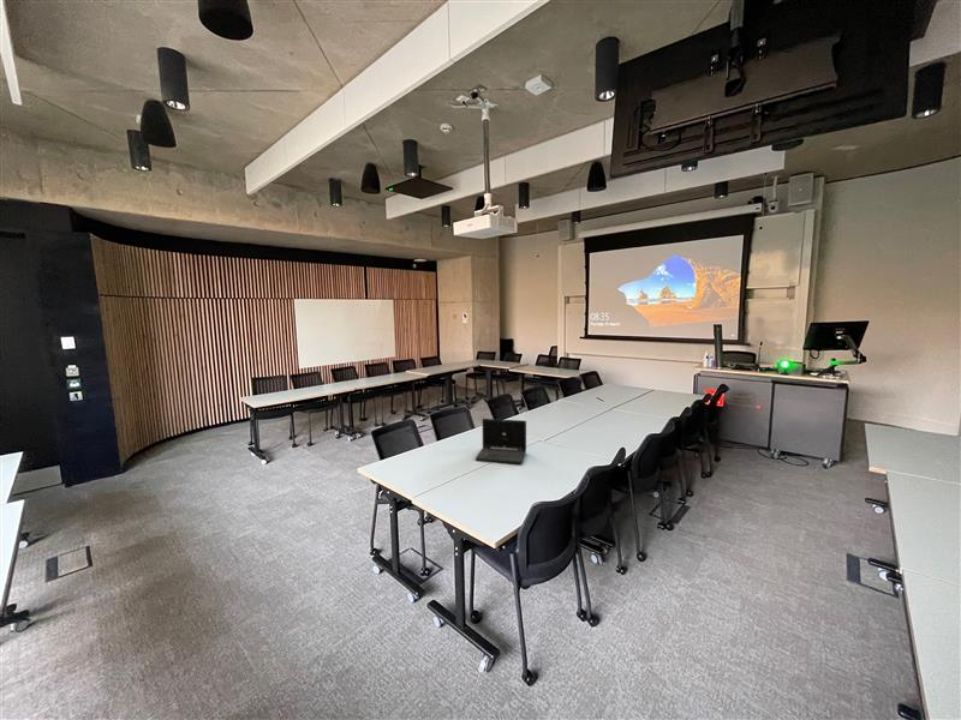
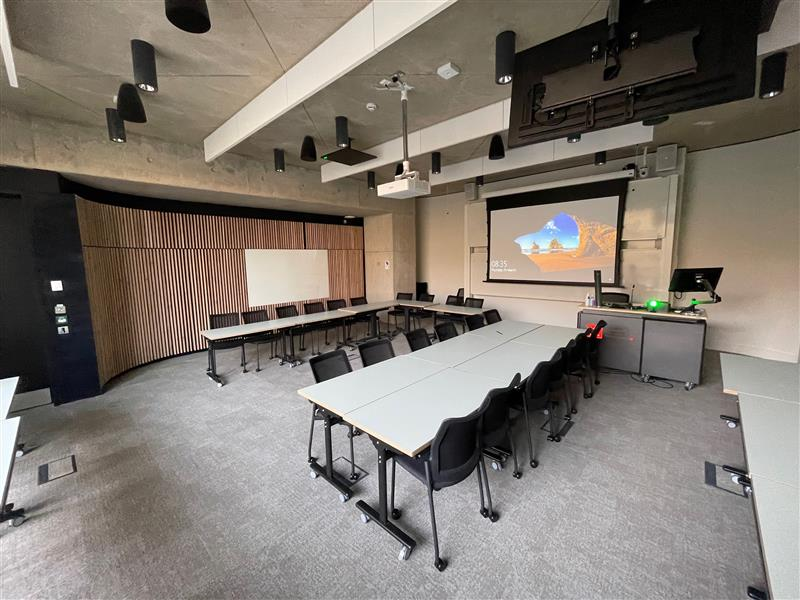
- laptop [474,418,527,464]
